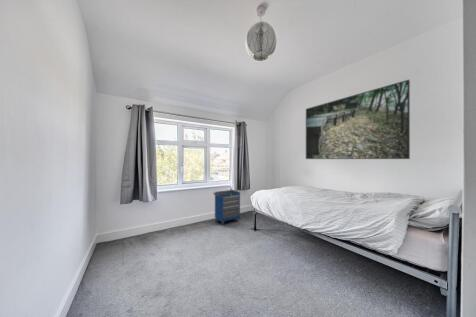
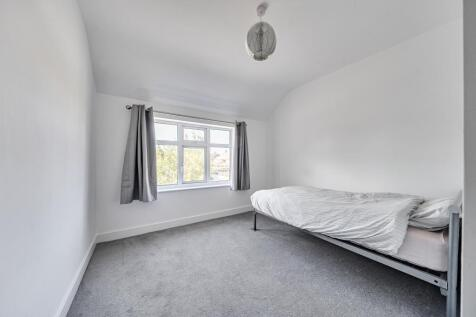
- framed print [305,79,411,160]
- cabinet [212,189,241,226]
